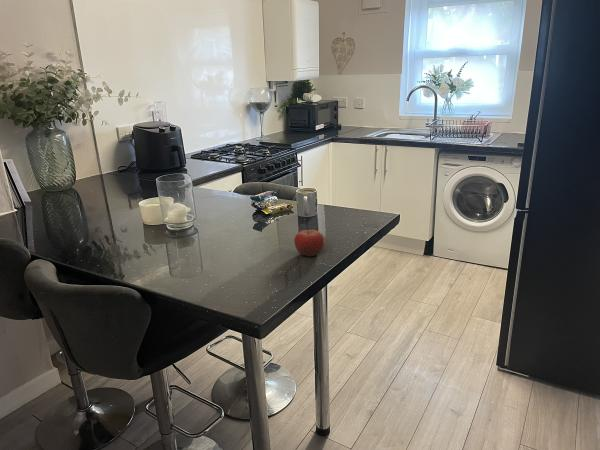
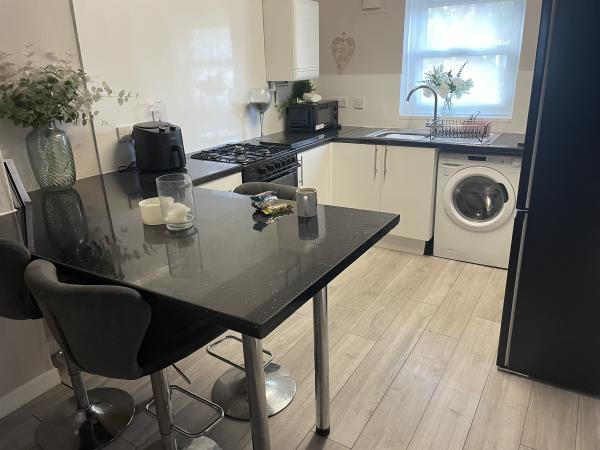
- fruit [293,228,325,257]
